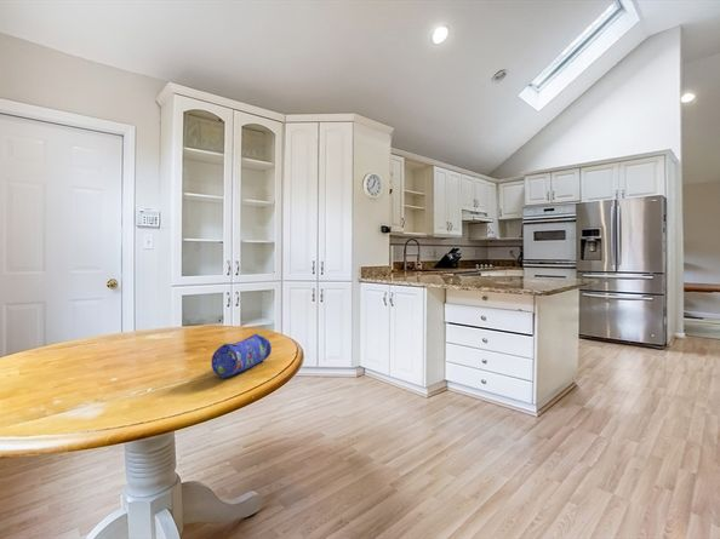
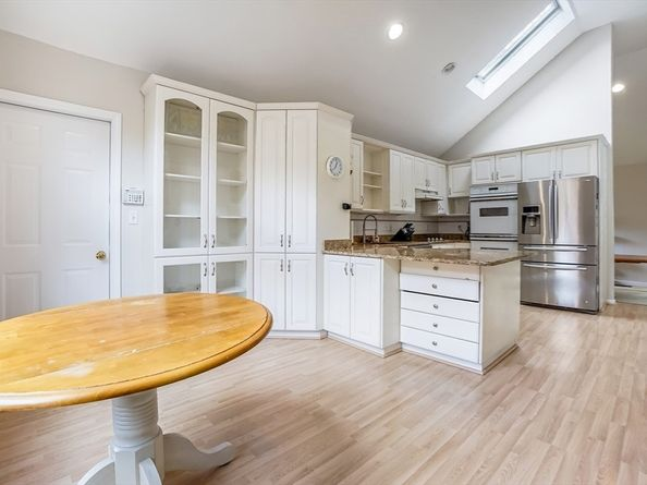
- pencil case [210,333,273,378]
